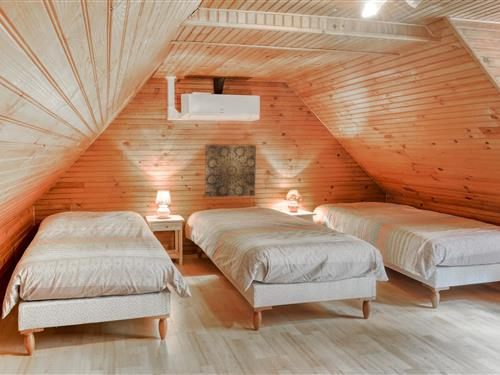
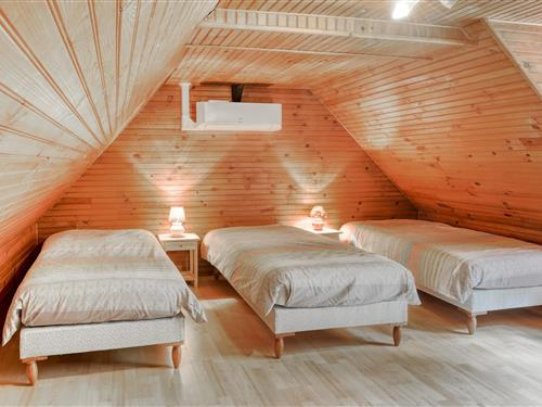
- wall art [204,144,257,198]
